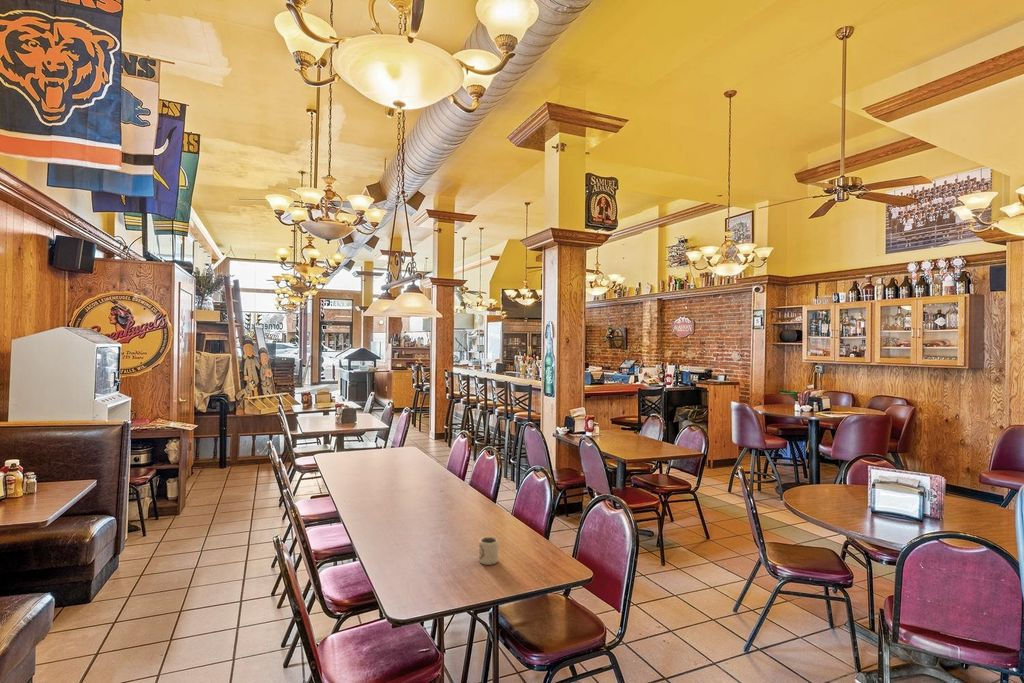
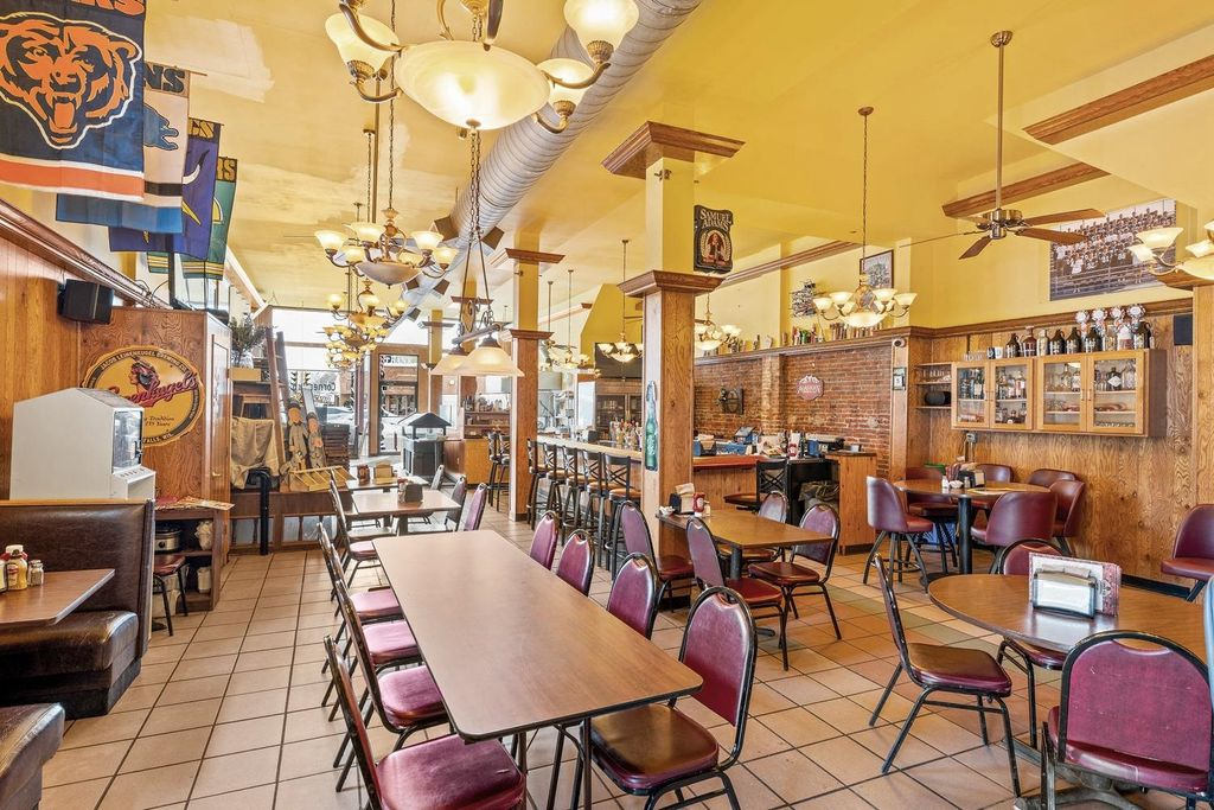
- cup [478,536,499,566]
